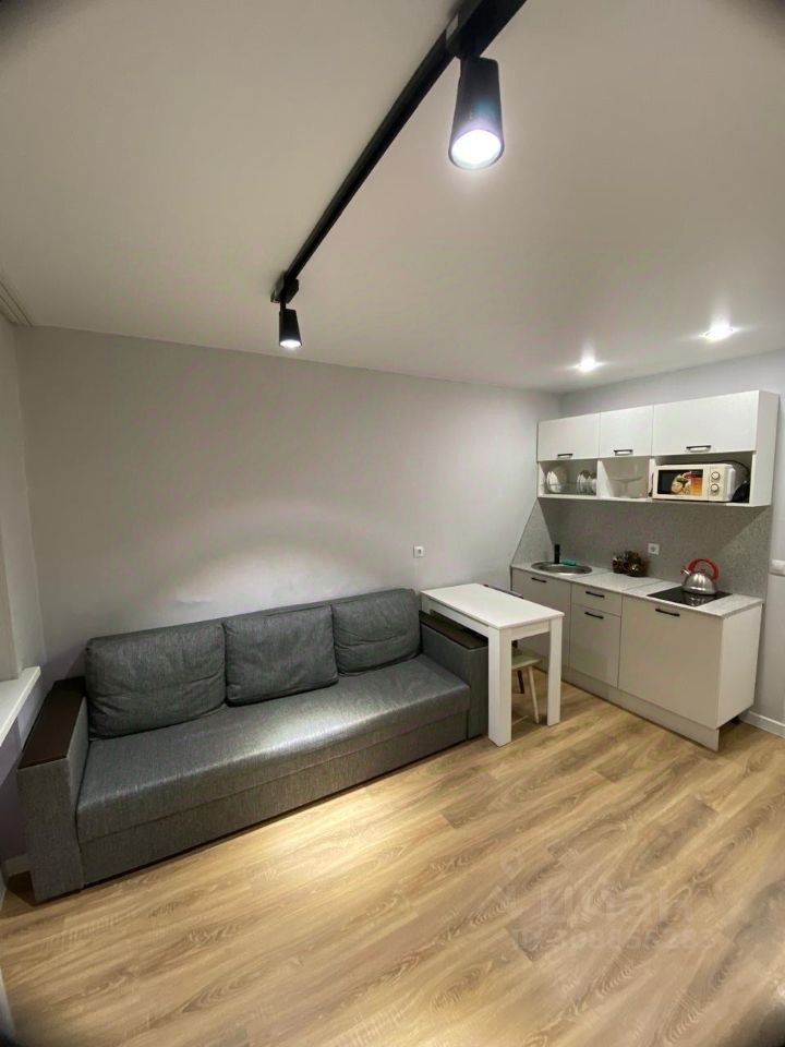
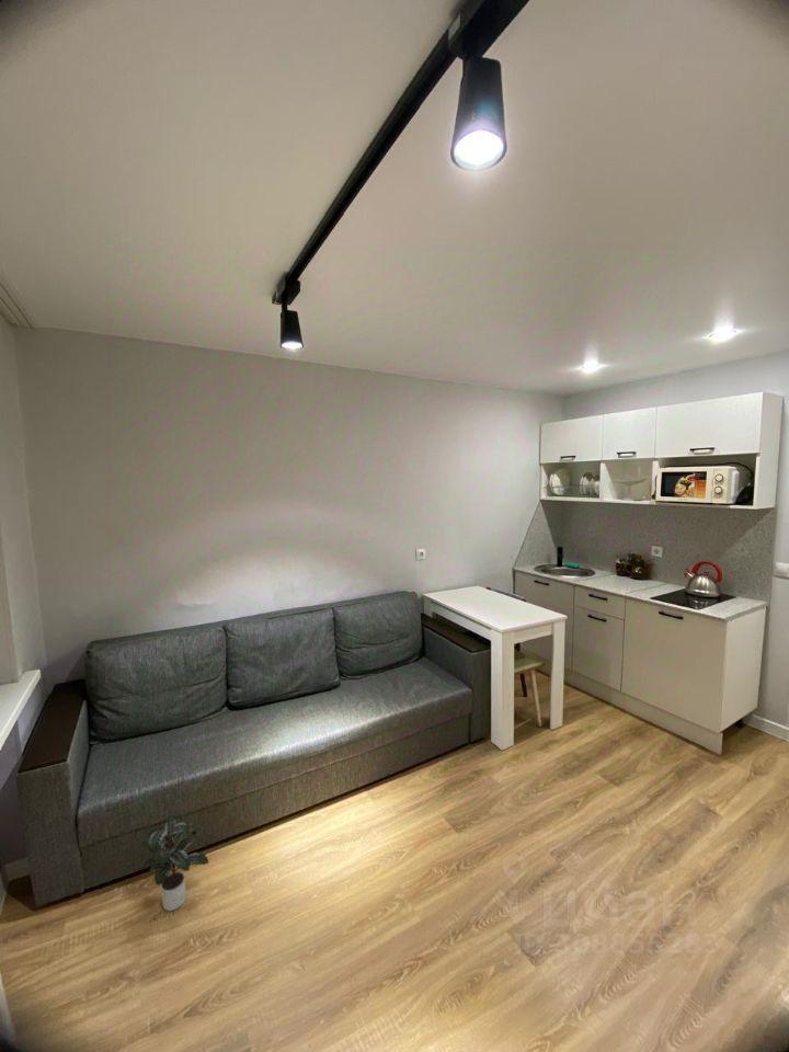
+ potted plant [140,814,210,912]
